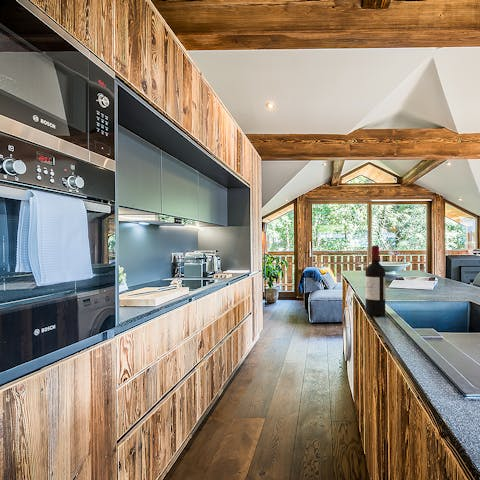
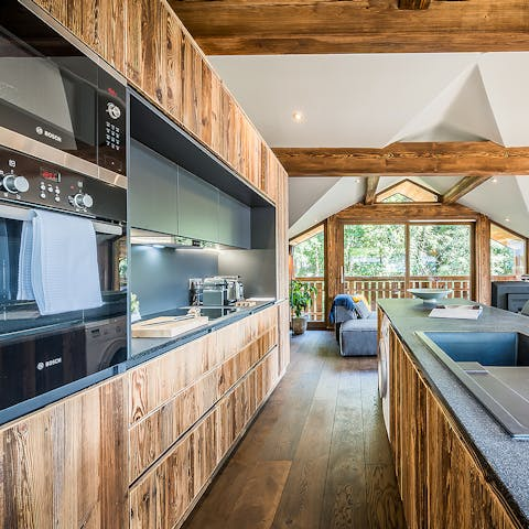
- wine bottle [365,245,386,317]
